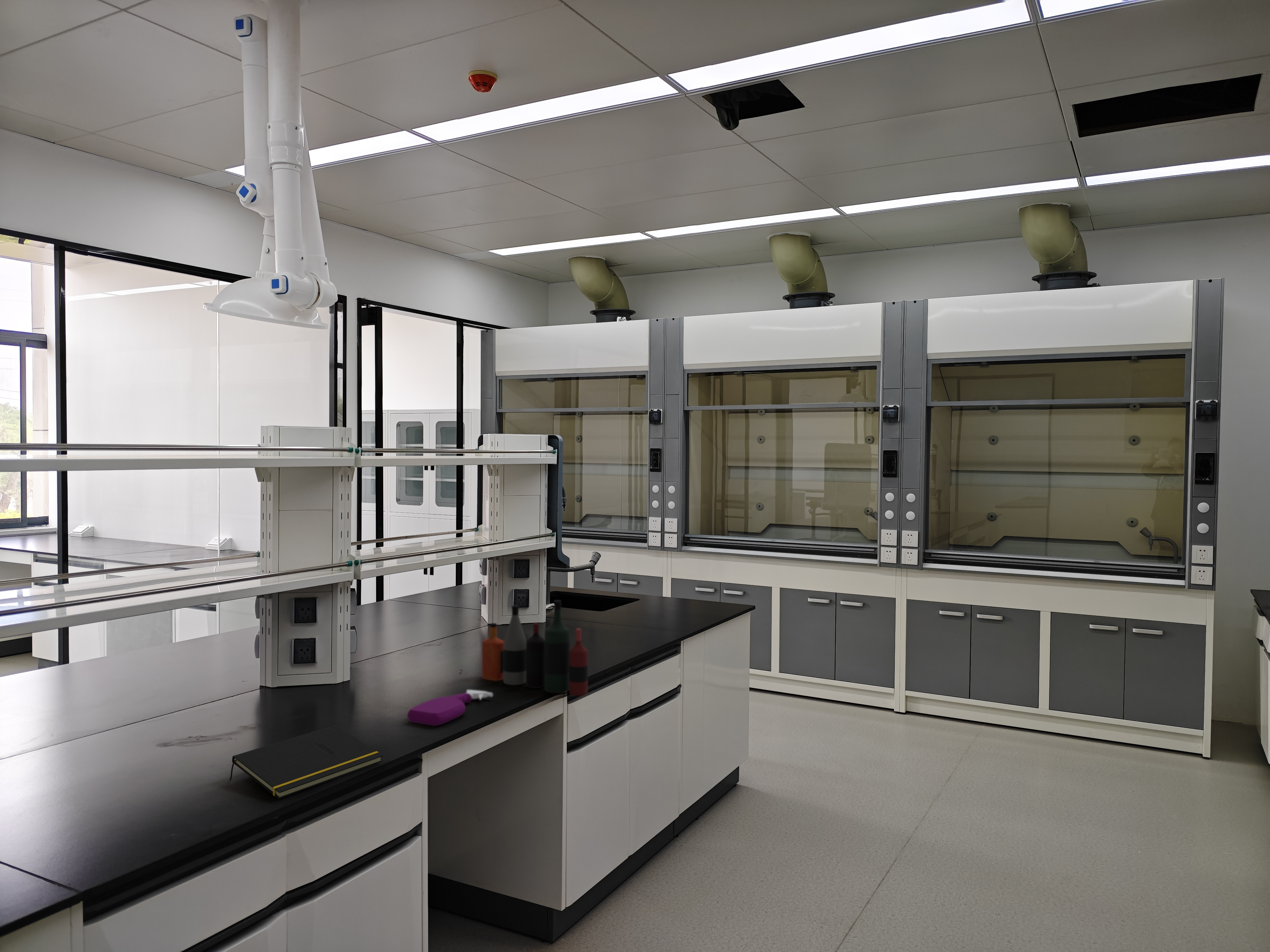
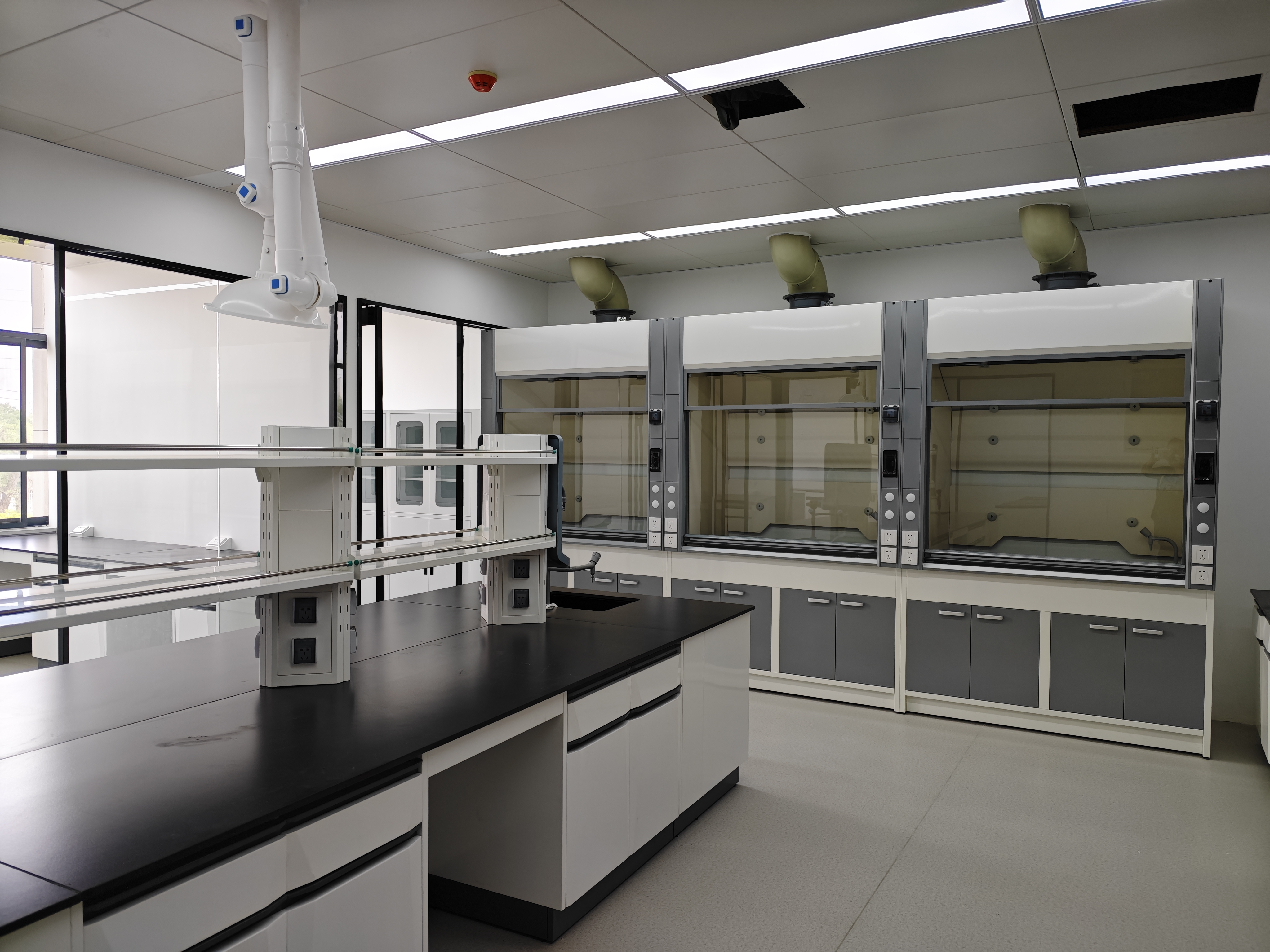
- spray bottle [407,690,493,726]
- notepad [229,725,383,799]
- bottle collection [482,600,588,696]
